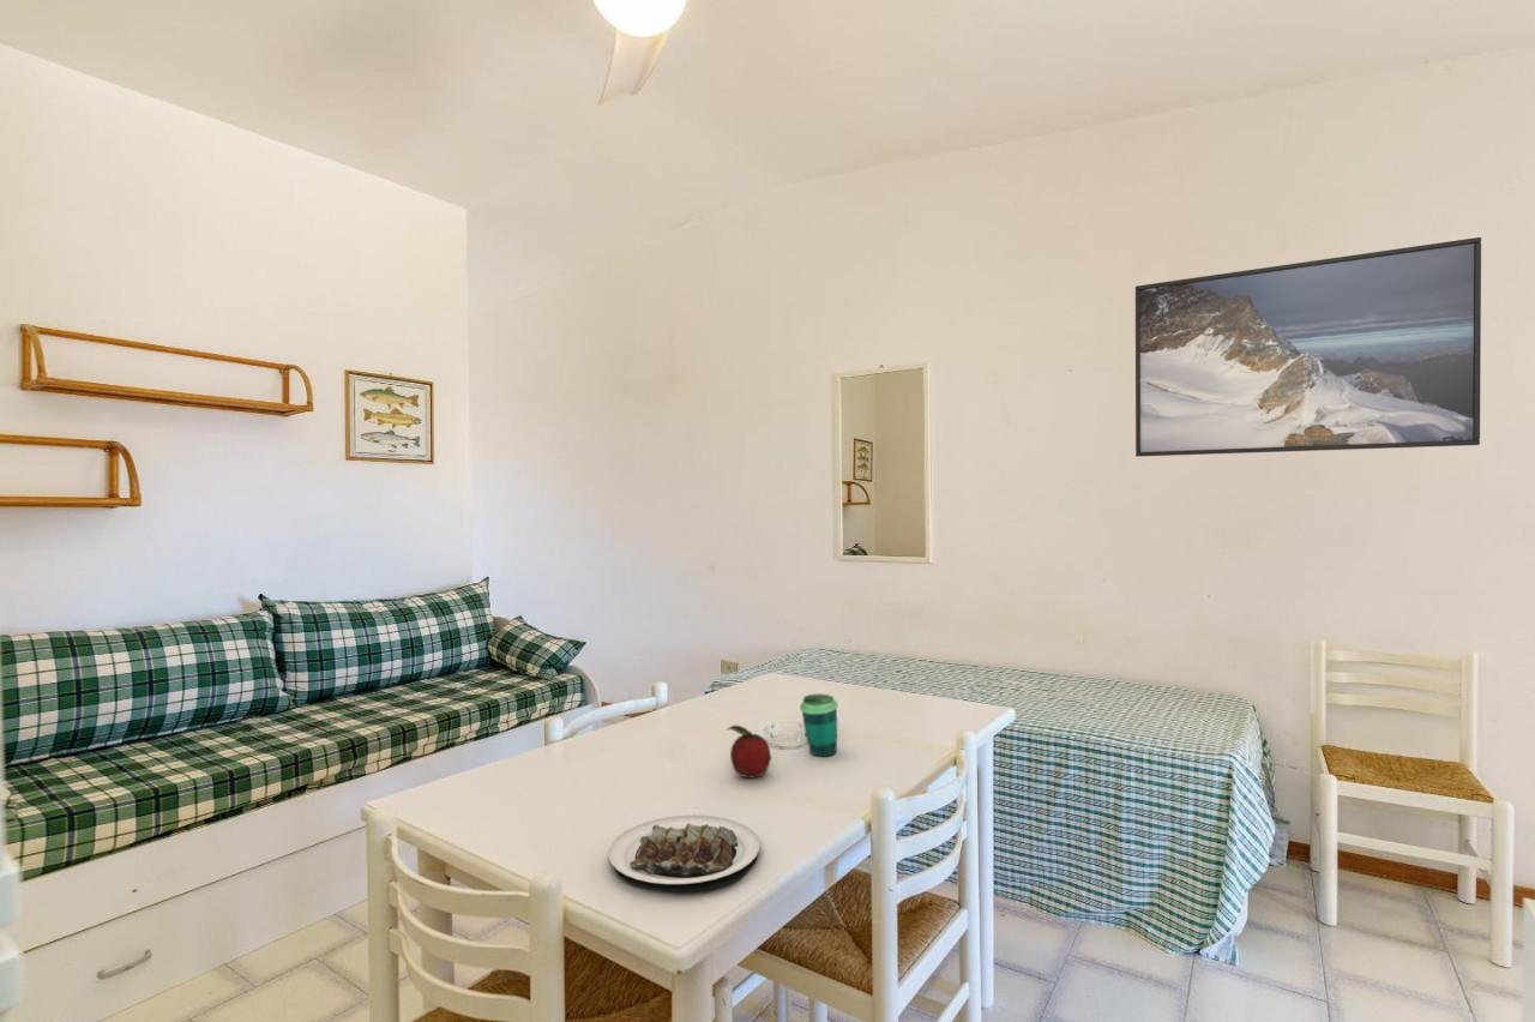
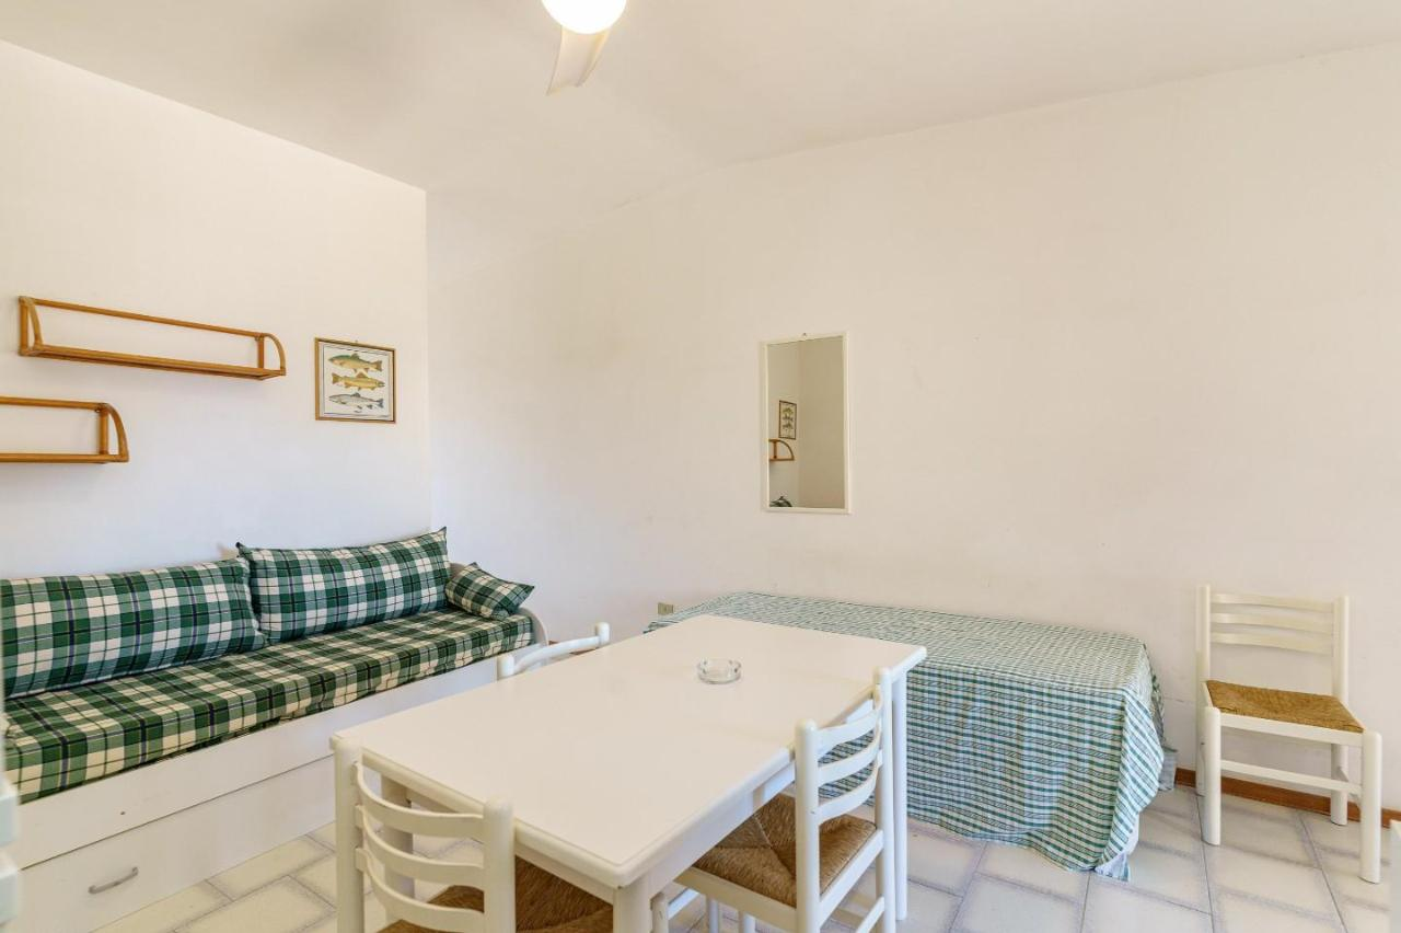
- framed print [1134,236,1482,458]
- fruit [726,725,772,780]
- cup [799,693,839,757]
- plate [608,814,762,892]
